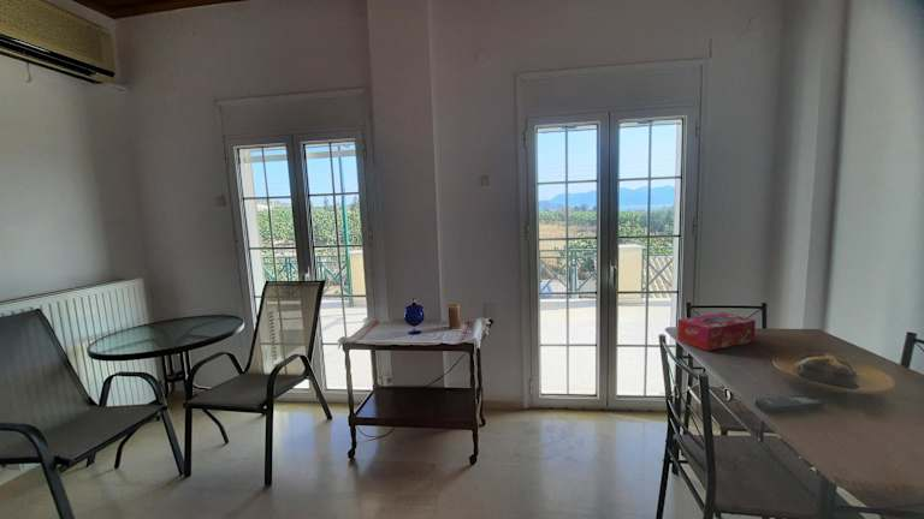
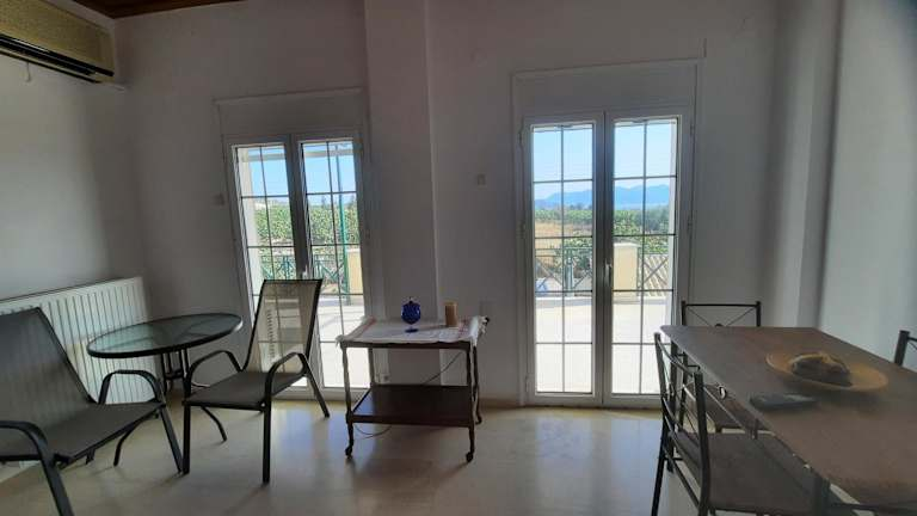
- tissue box [676,311,757,352]
